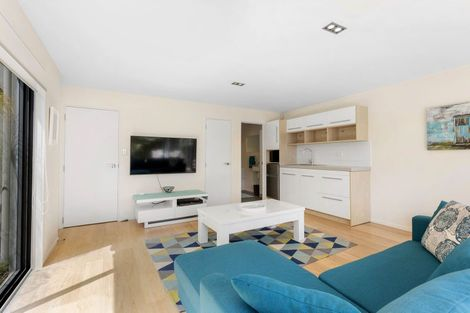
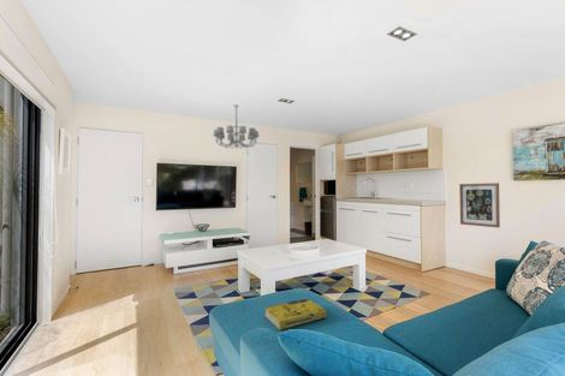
+ wall art [458,181,501,228]
+ chandelier [213,103,260,150]
+ book [263,298,327,332]
